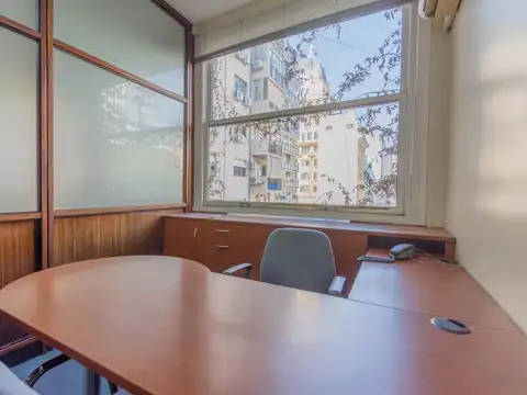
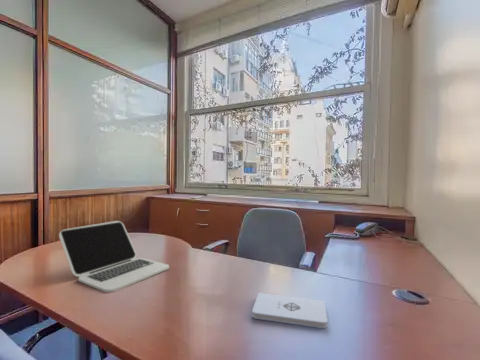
+ laptop [58,220,170,293]
+ notepad [251,292,329,329]
